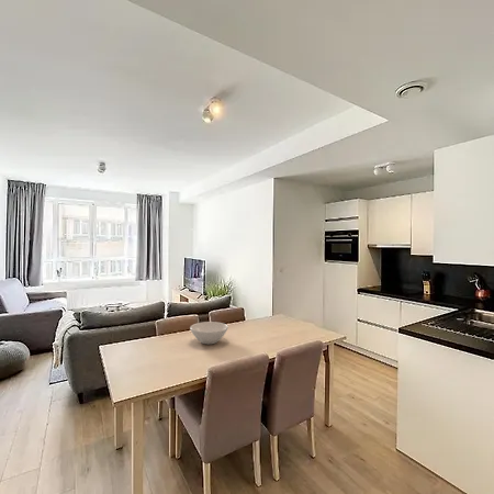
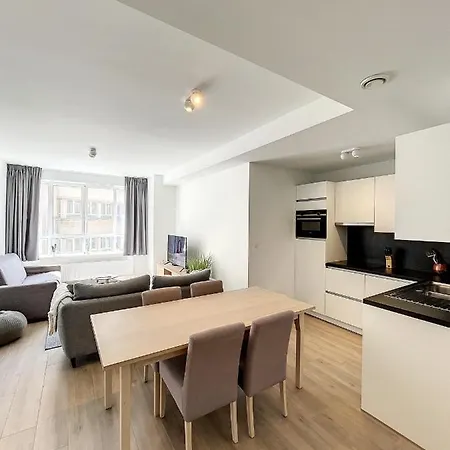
- bowl [189,321,229,346]
